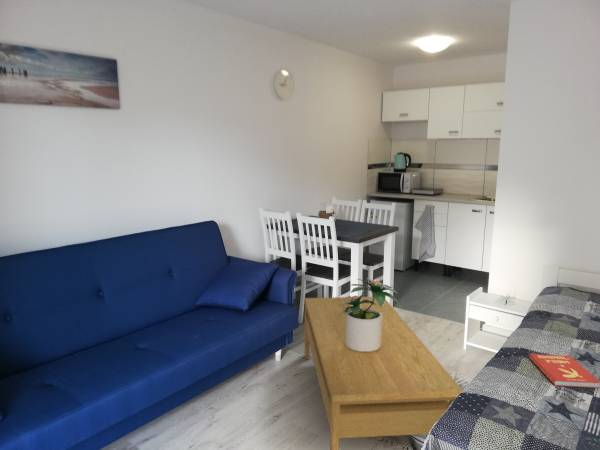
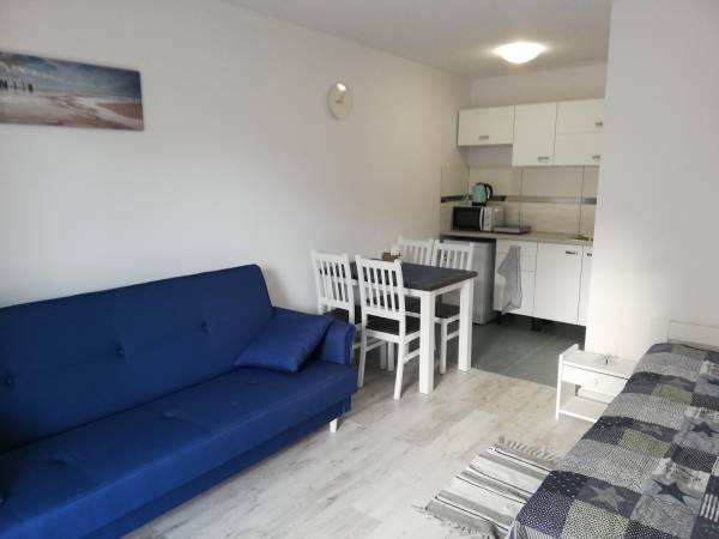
- book [528,353,600,389]
- coffee table [304,296,464,450]
- potted plant [337,277,402,351]
